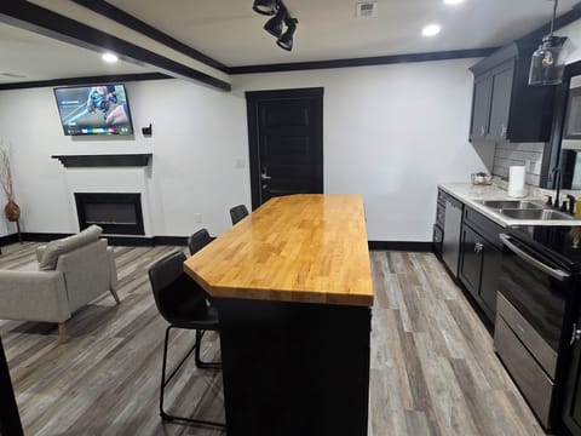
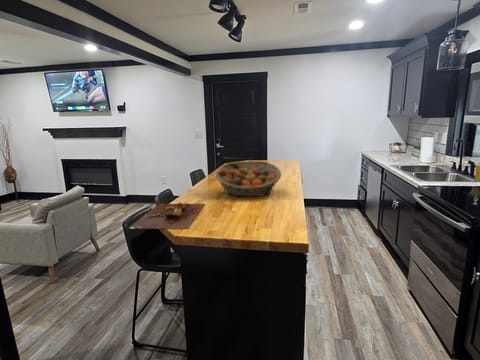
+ fruit basket [214,160,282,197]
+ cutting board [128,201,206,230]
